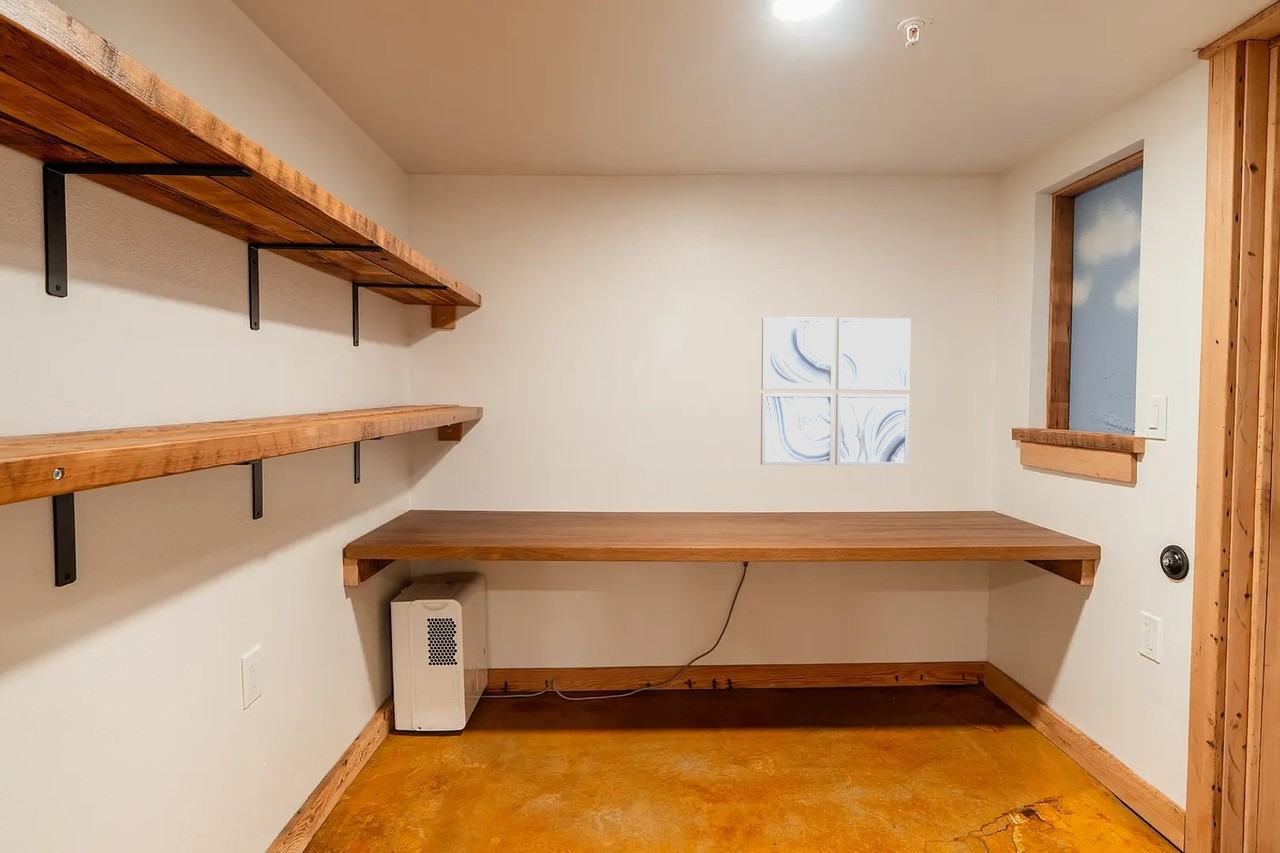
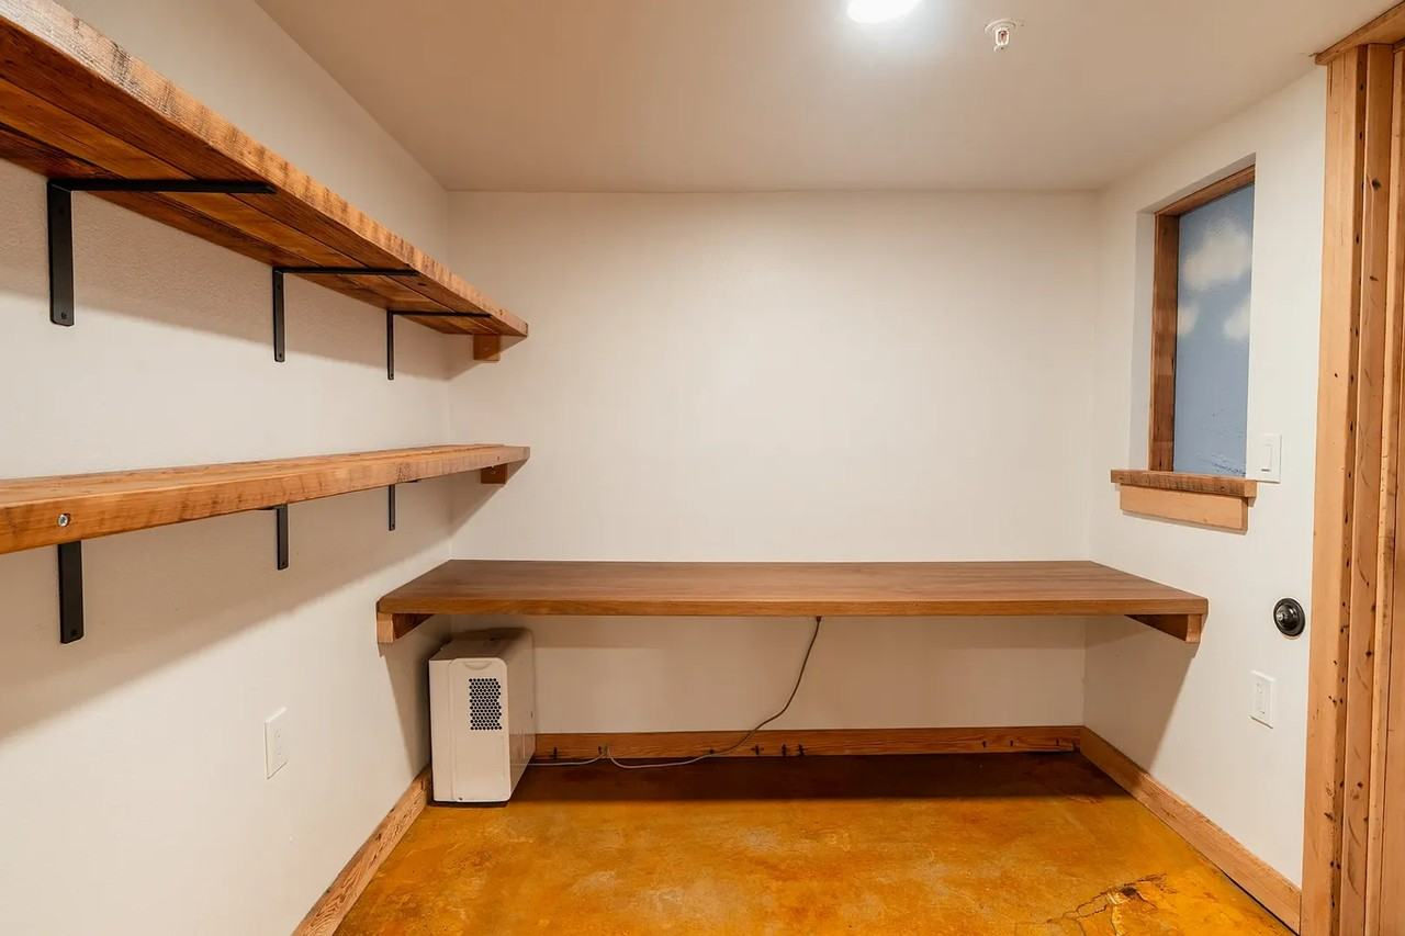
- wall art [760,316,912,467]
